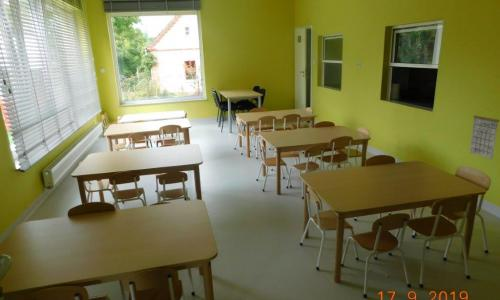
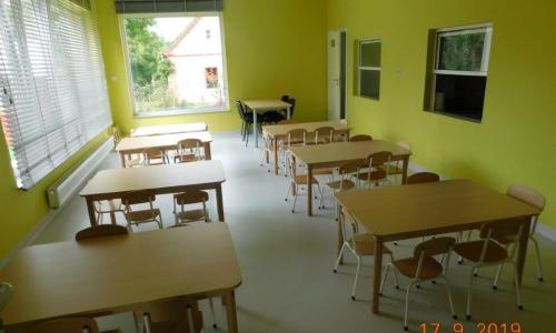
- calendar [469,107,500,160]
